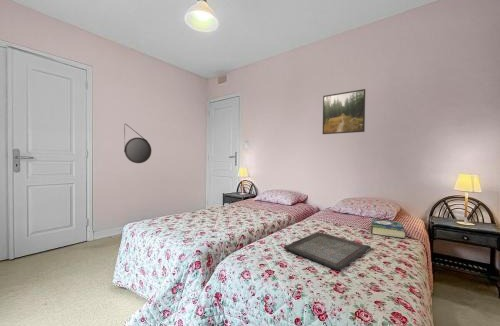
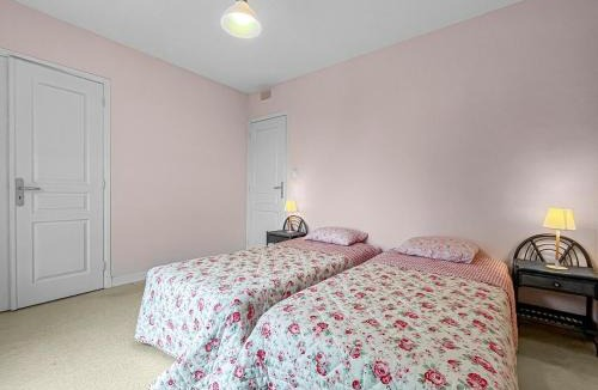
- book [371,218,407,240]
- home mirror [123,123,153,164]
- serving tray [283,231,372,271]
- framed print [322,88,366,135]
